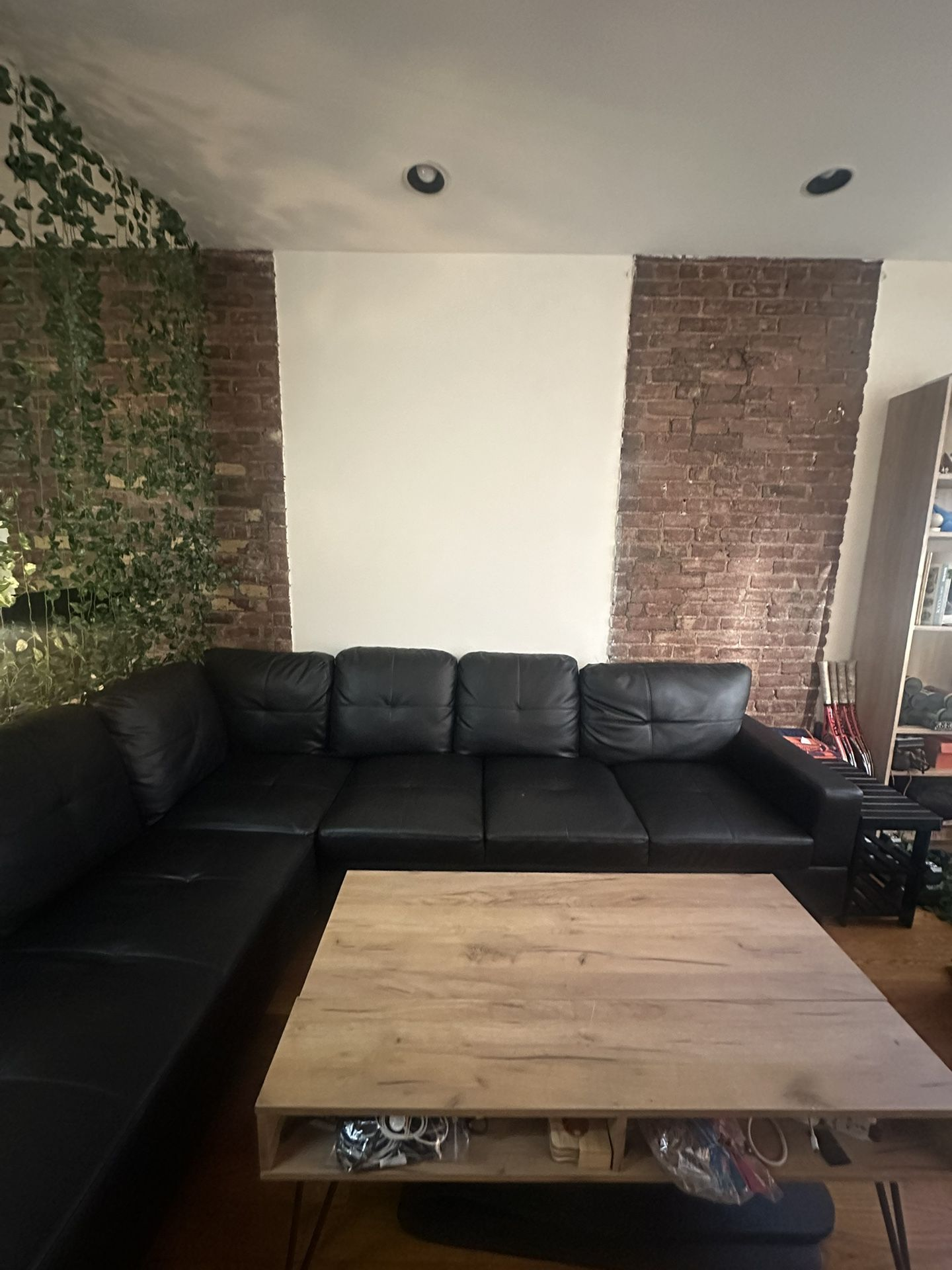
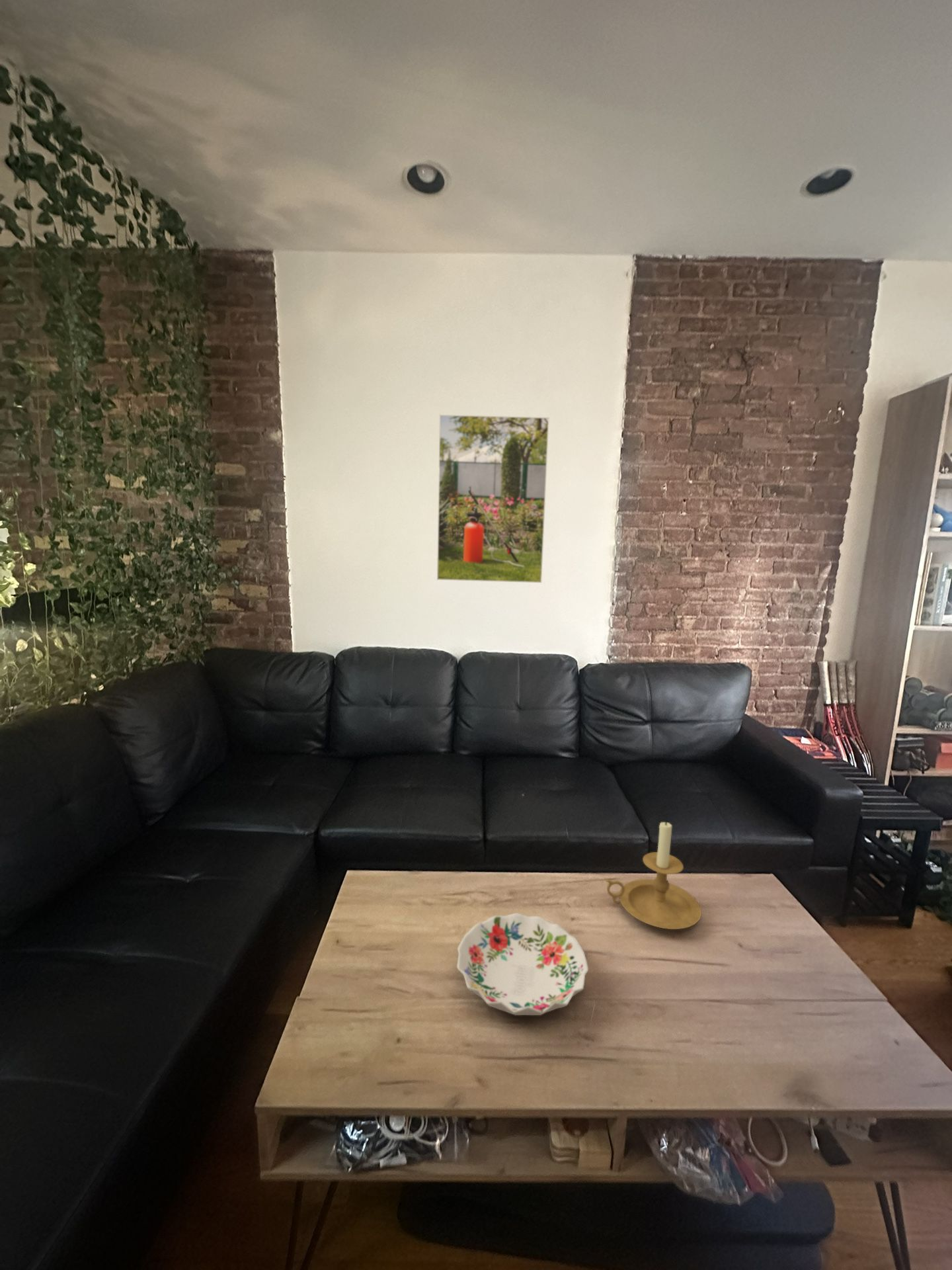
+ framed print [436,414,550,583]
+ decorative bowl [456,912,589,1016]
+ candle holder [605,819,702,930]
